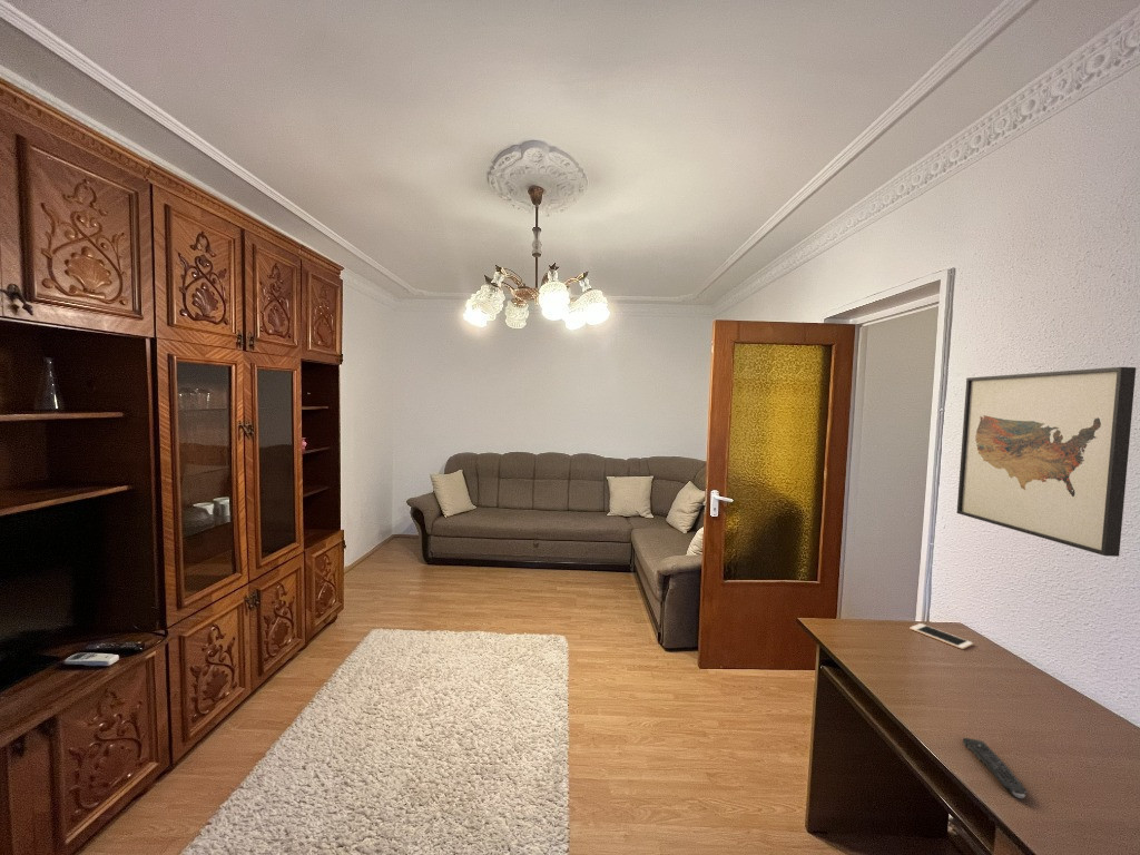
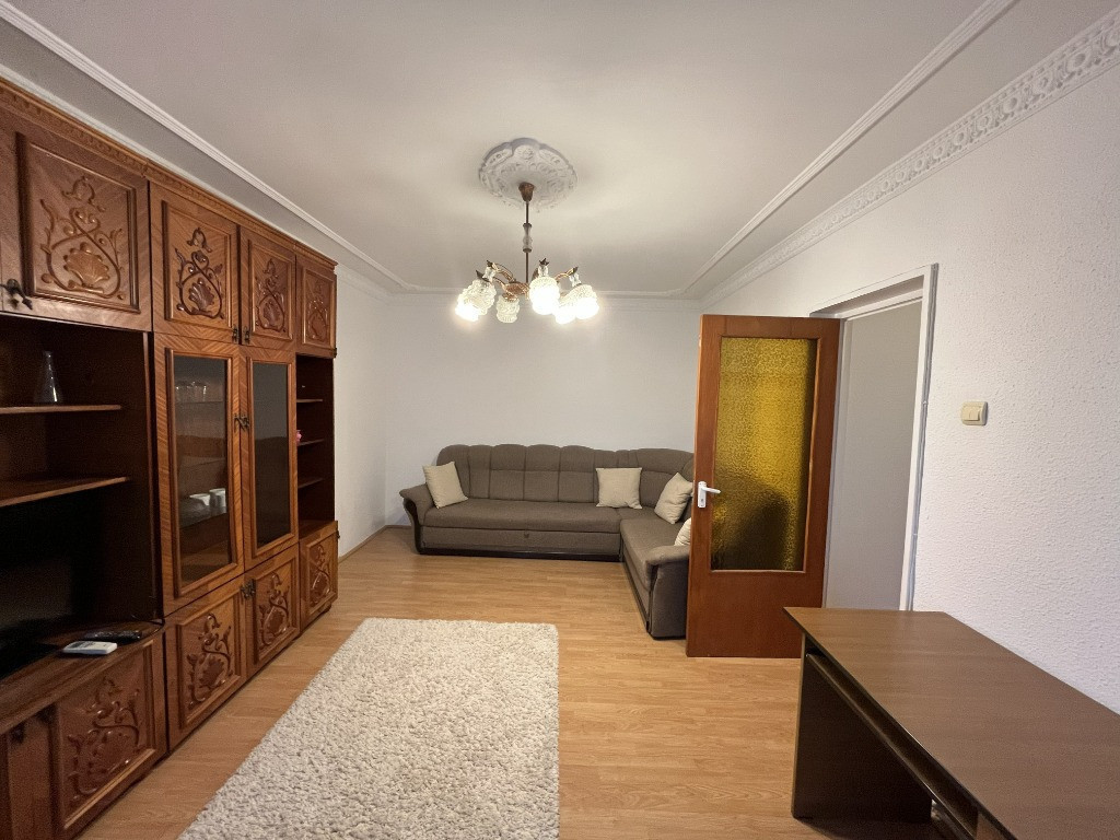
- wall art [956,366,1137,558]
- remote control [962,737,1029,799]
- cell phone [908,622,974,650]
